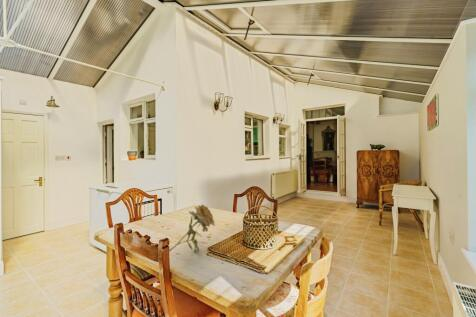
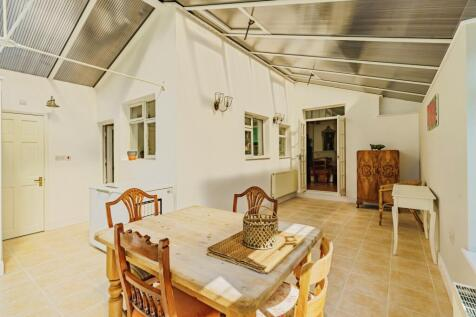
- flower [168,203,216,253]
